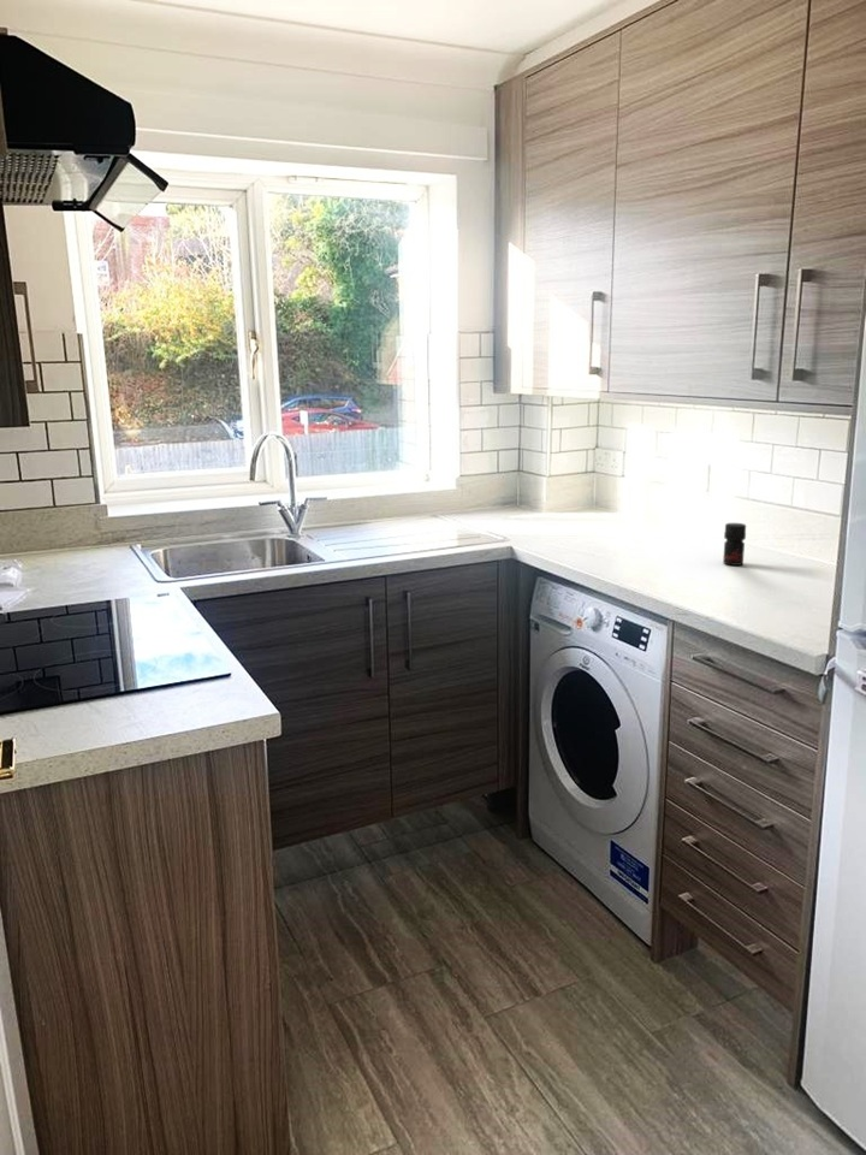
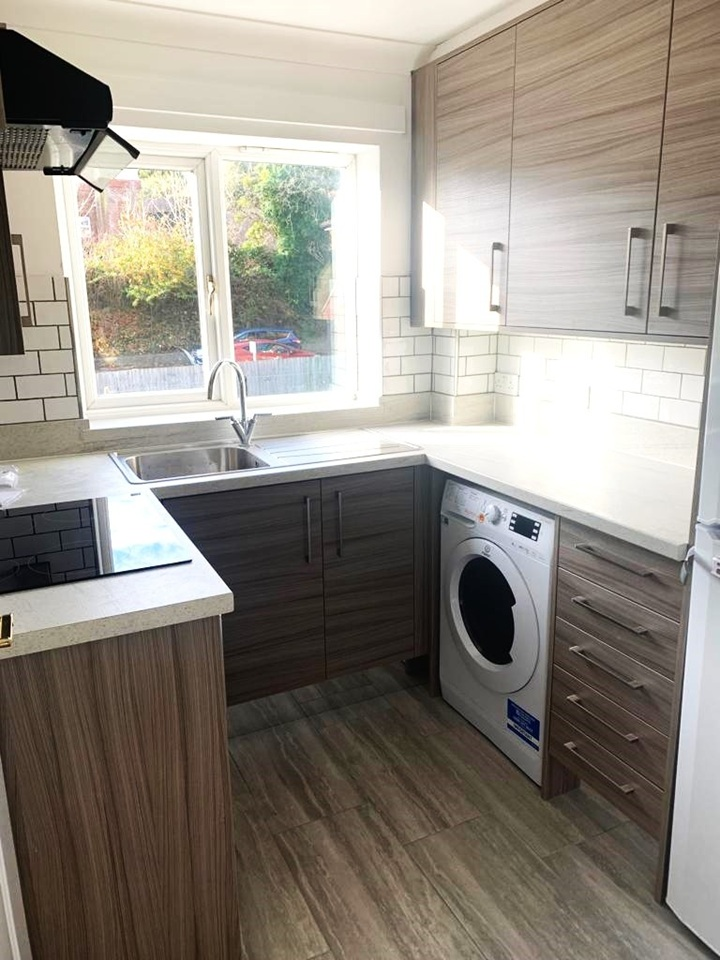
- jar [722,522,747,567]
